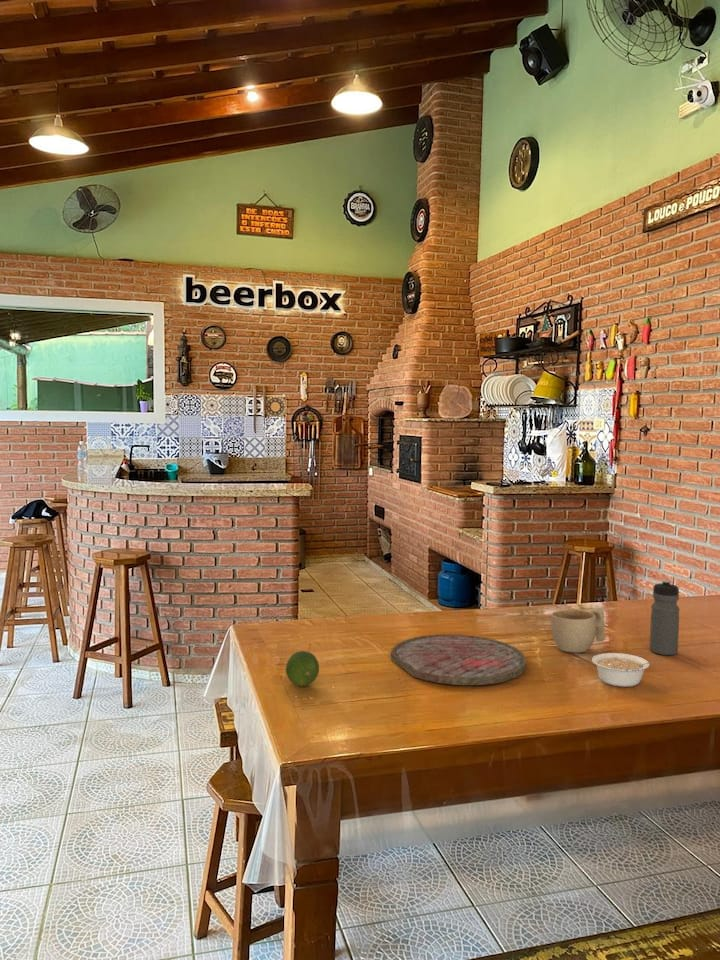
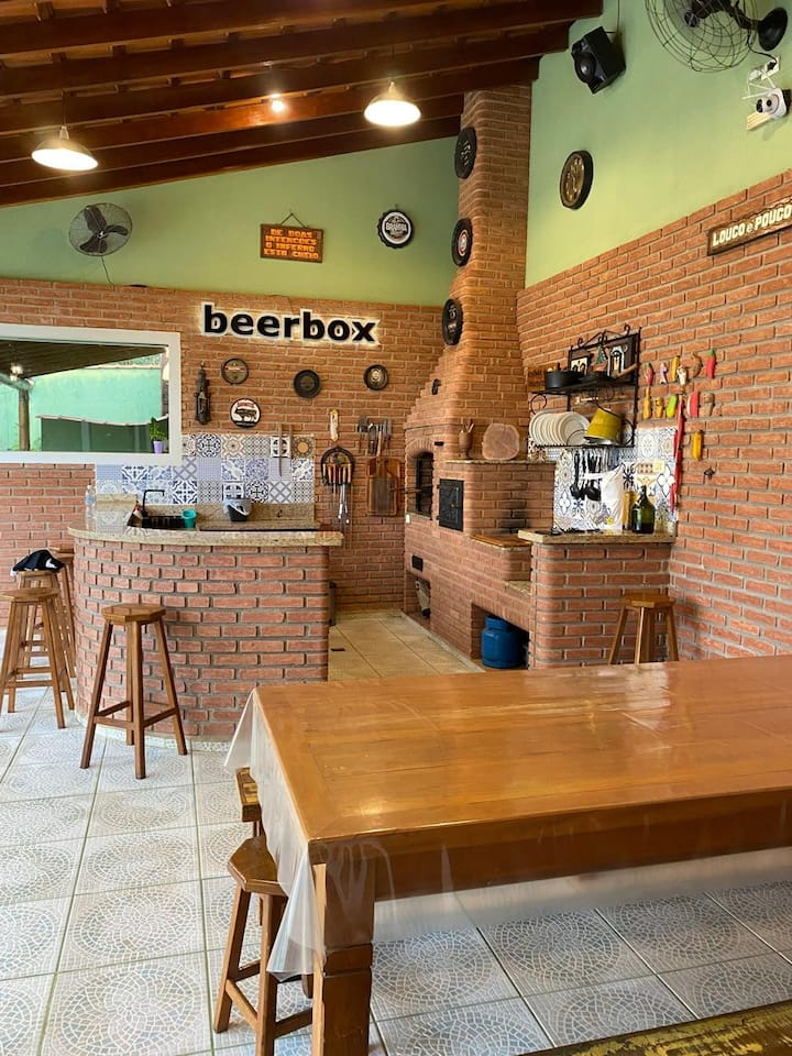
- cup [550,607,606,653]
- fruit [285,650,320,687]
- legume [591,652,663,688]
- cutting board [390,633,527,686]
- water bottle [649,579,680,656]
